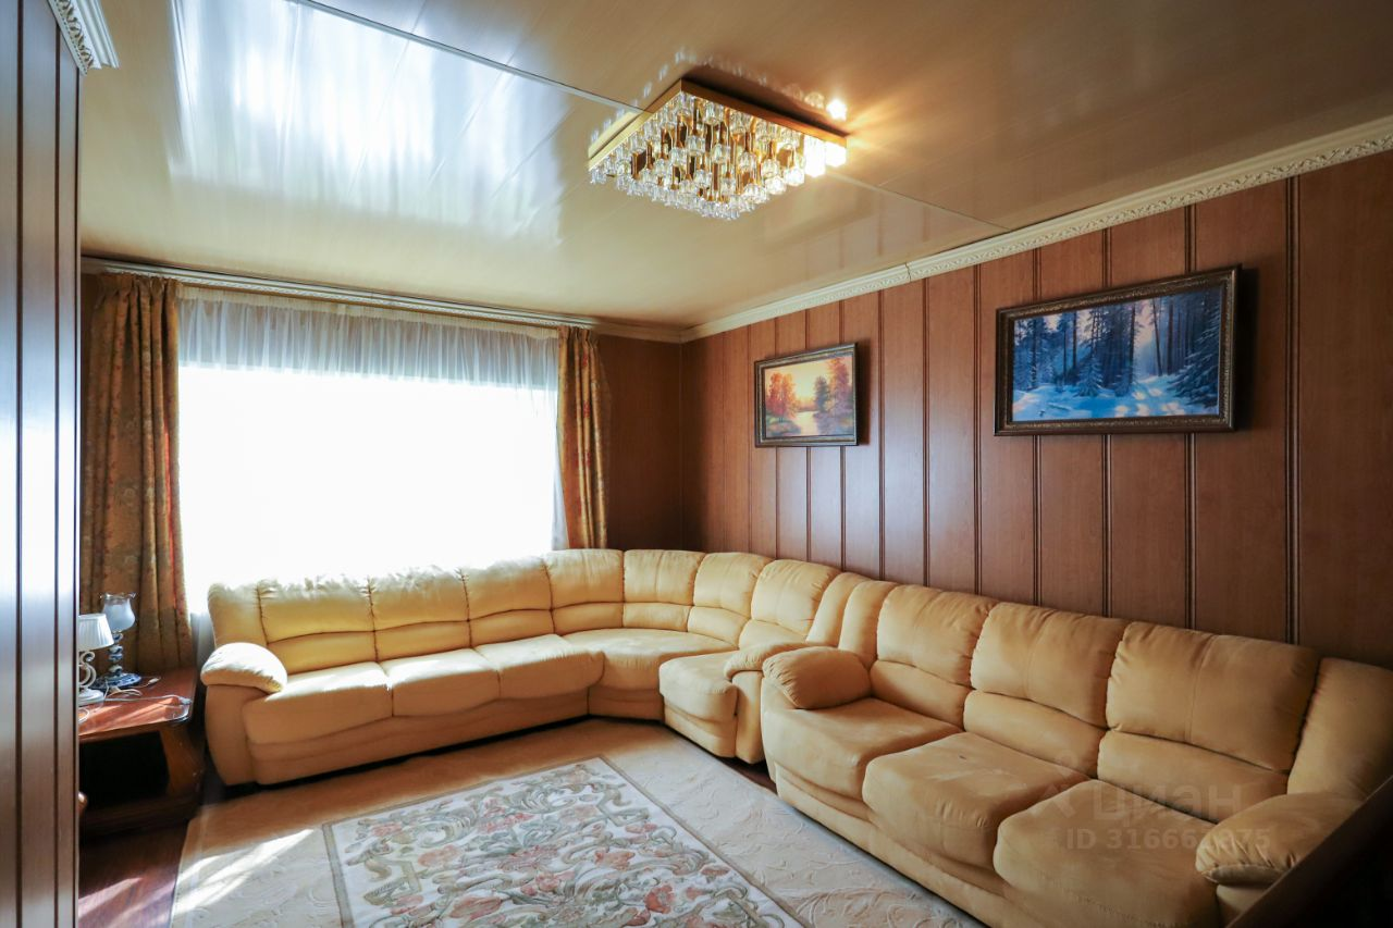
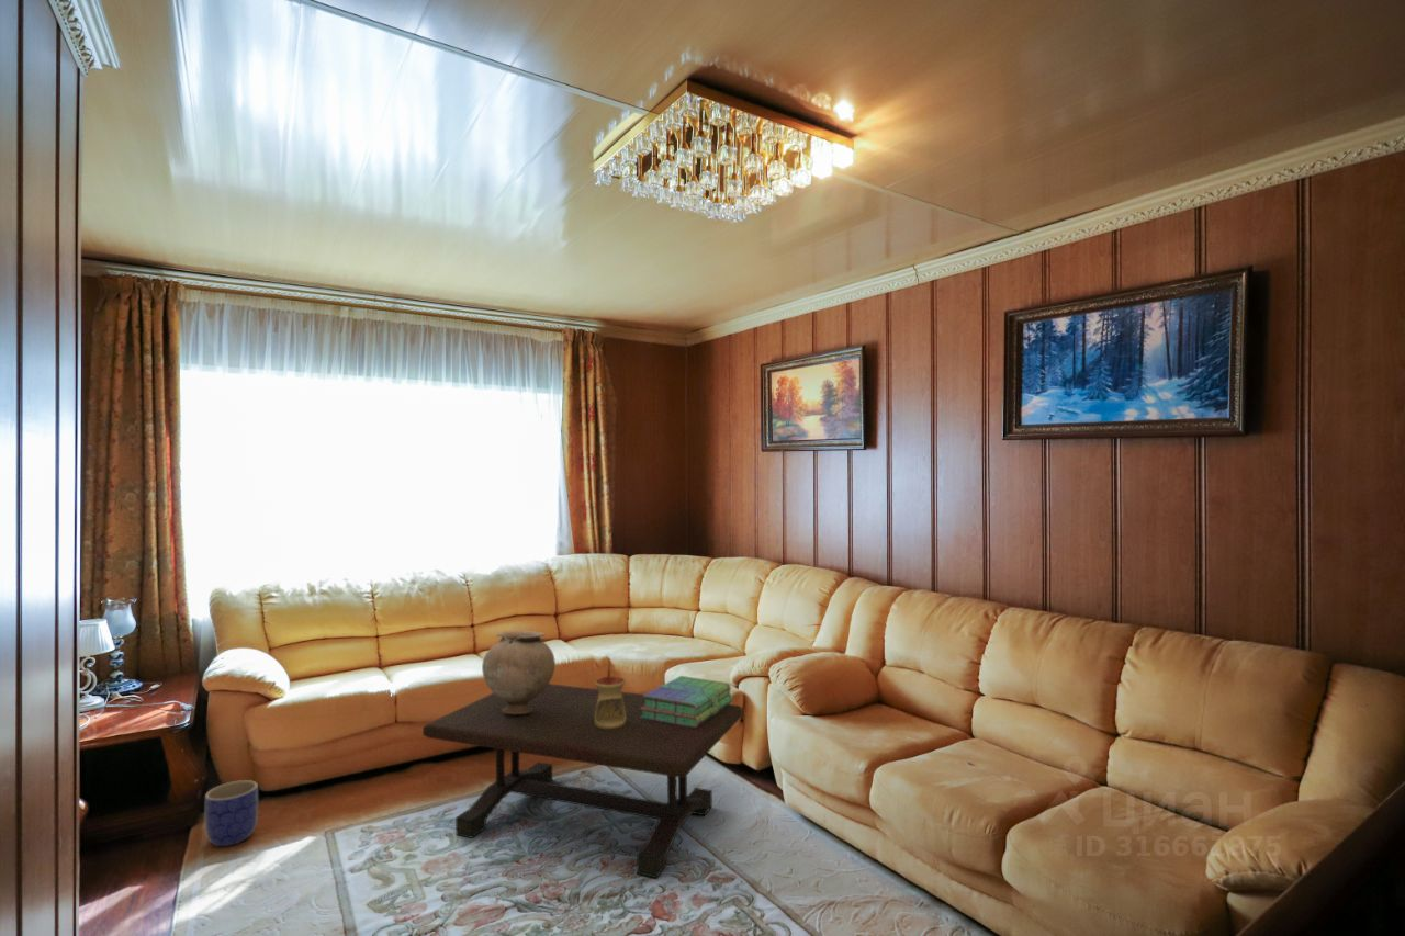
+ coffee table [422,683,743,879]
+ stack of books [640,675,734,728]
+ planter [204,779,259,847]
+ vase [481,630,557,714]
+ oil burner [594,676,626,729]
